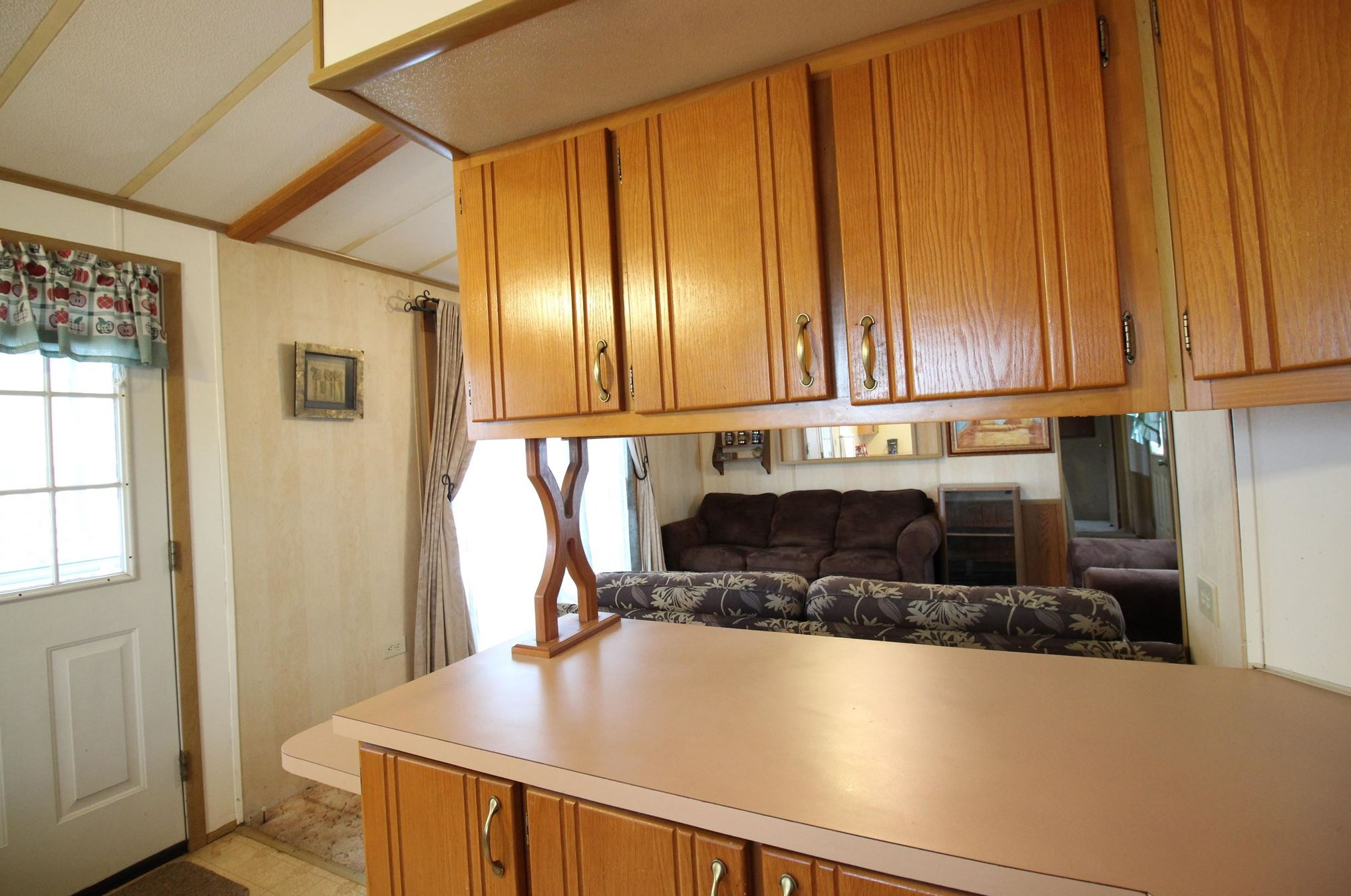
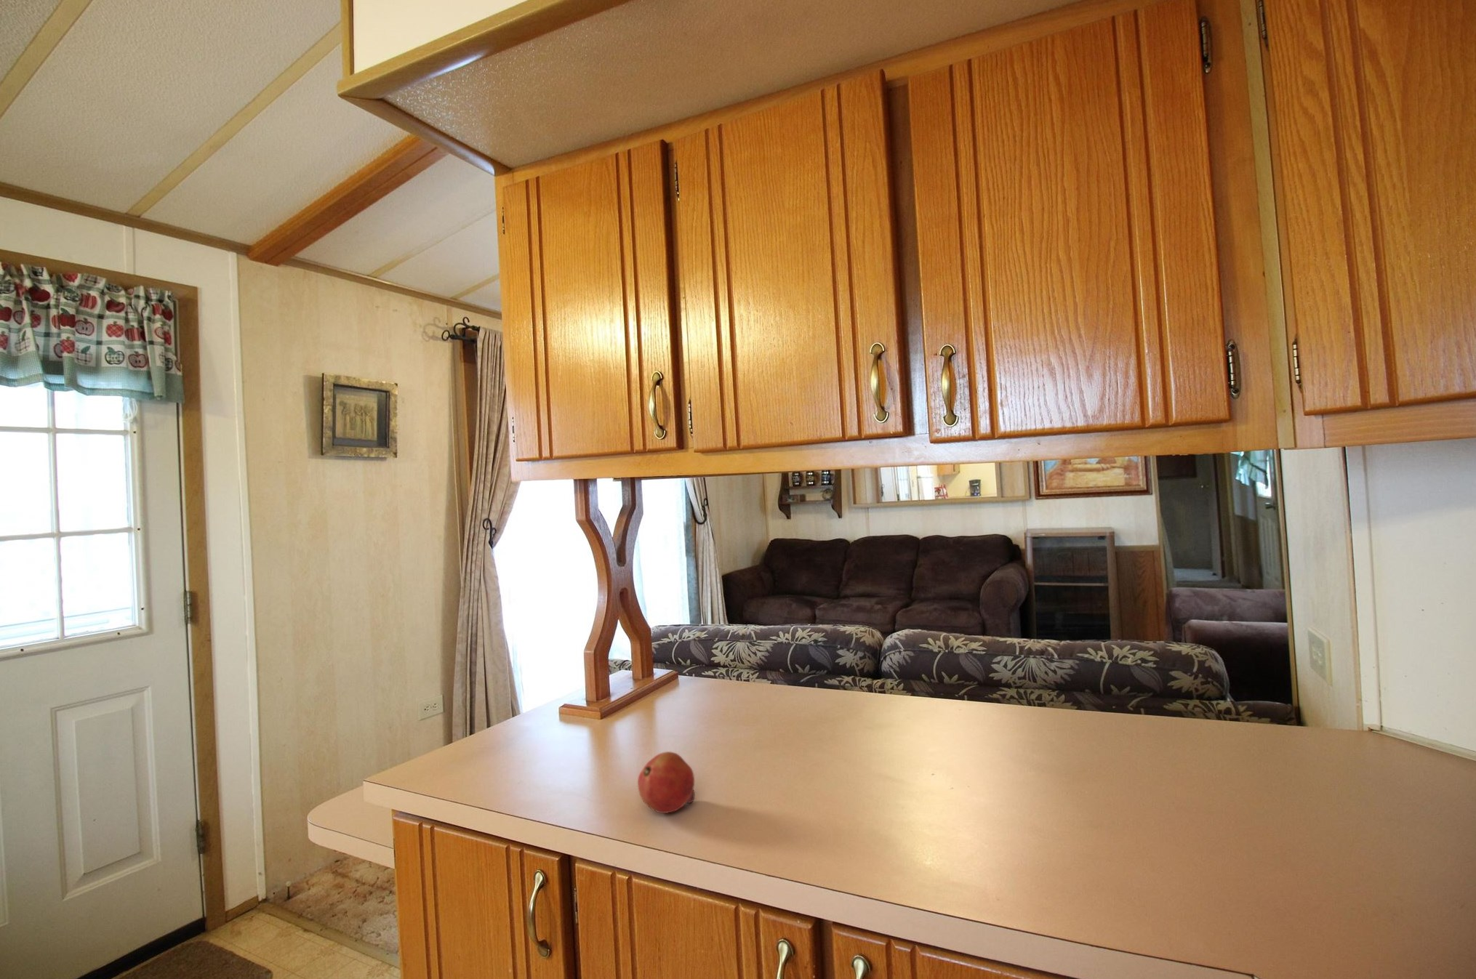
+ fruit [637,751,696,814]
